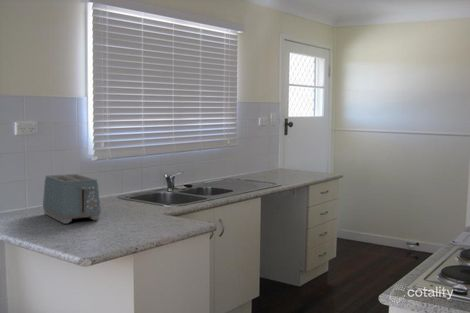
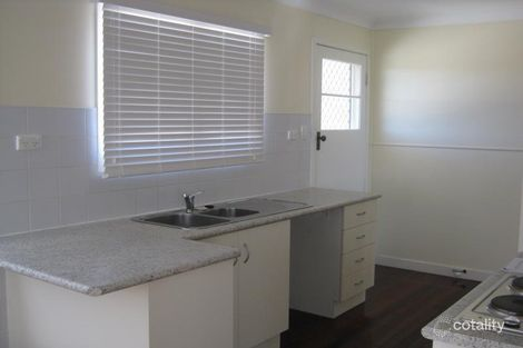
- toaster [42,173,102,225]
